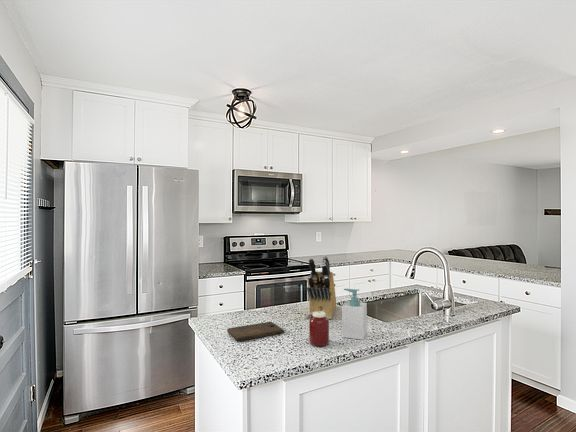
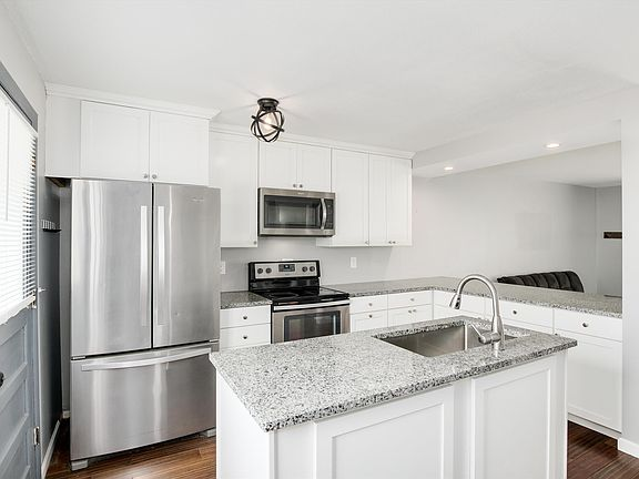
- knife block [306,255,337,320]
- soap bottle [341,288,368,341]
- cutting board [226,321,285,342]
- jar [302,310,330,347]
